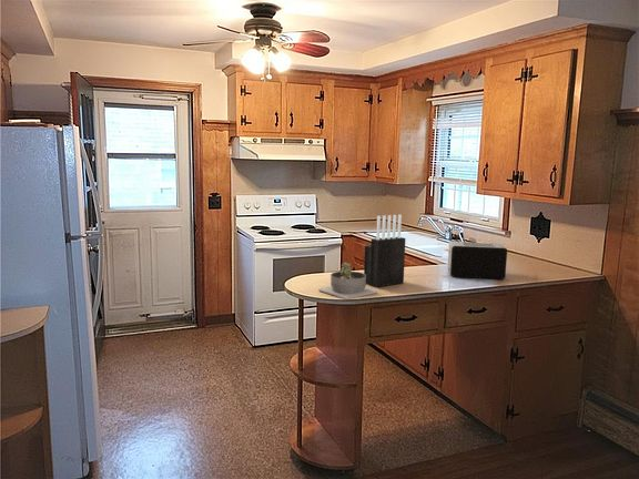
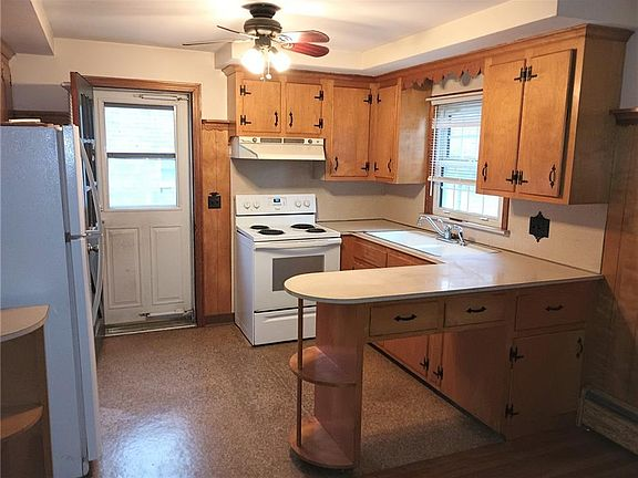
- toaster [443,241,508,281]
- knife block [363,214,406,288]
- succulent planter [317,262,378,300]
